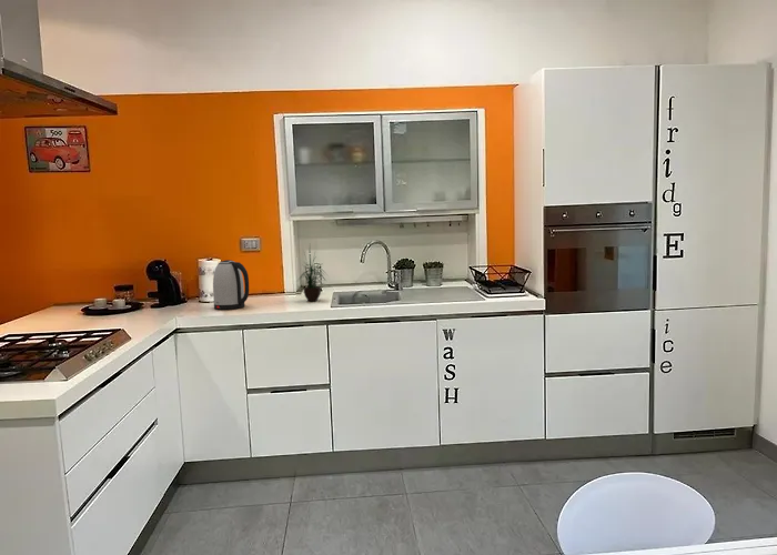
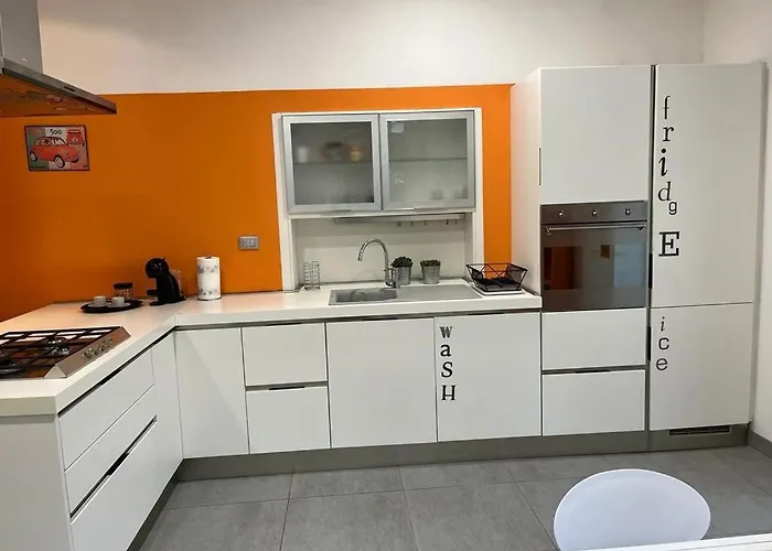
- potted plant [295,244,329,302]
- kettle [212,259,250,311]
